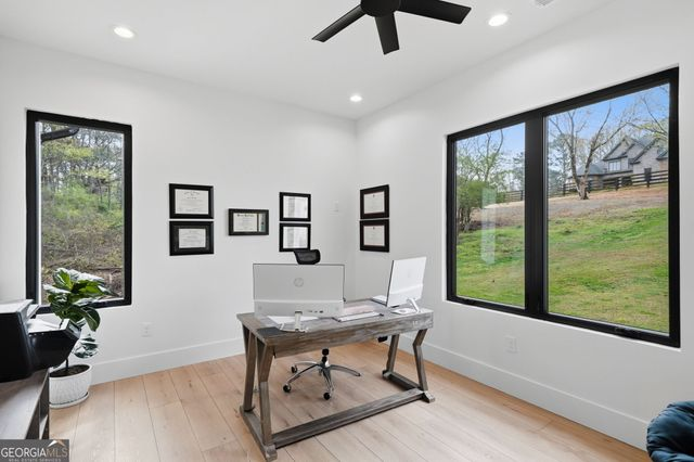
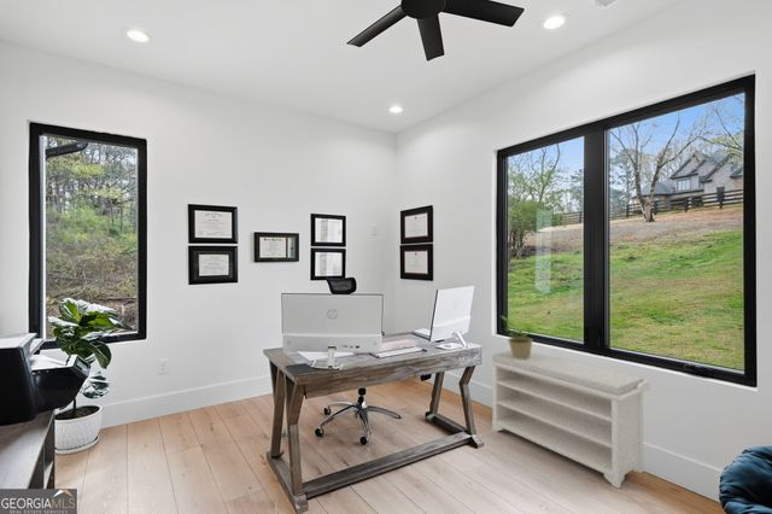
+ bench [486,350,651,490]
+ potted plant [499,315,538,358]
